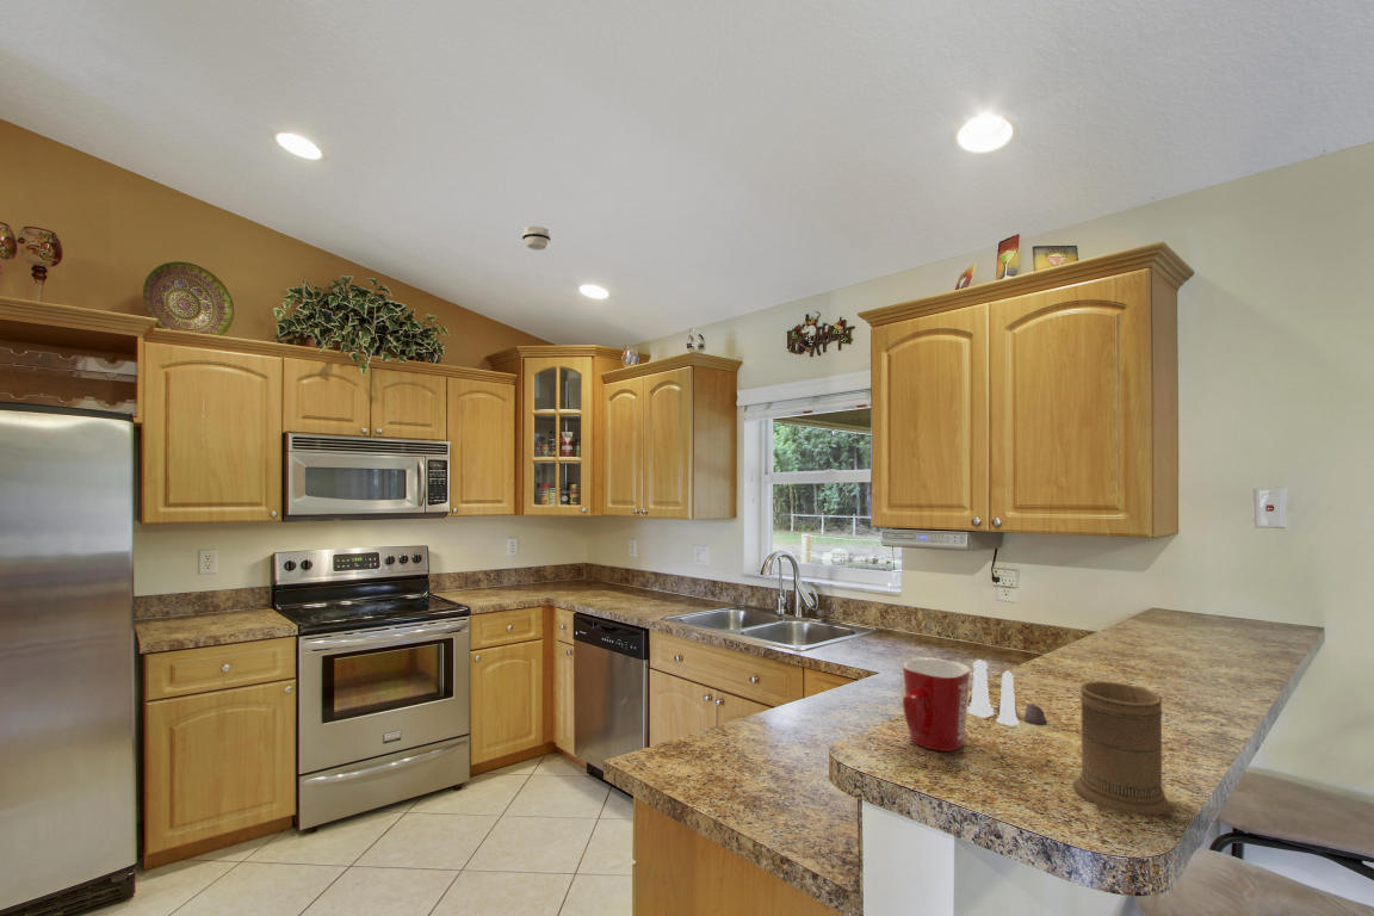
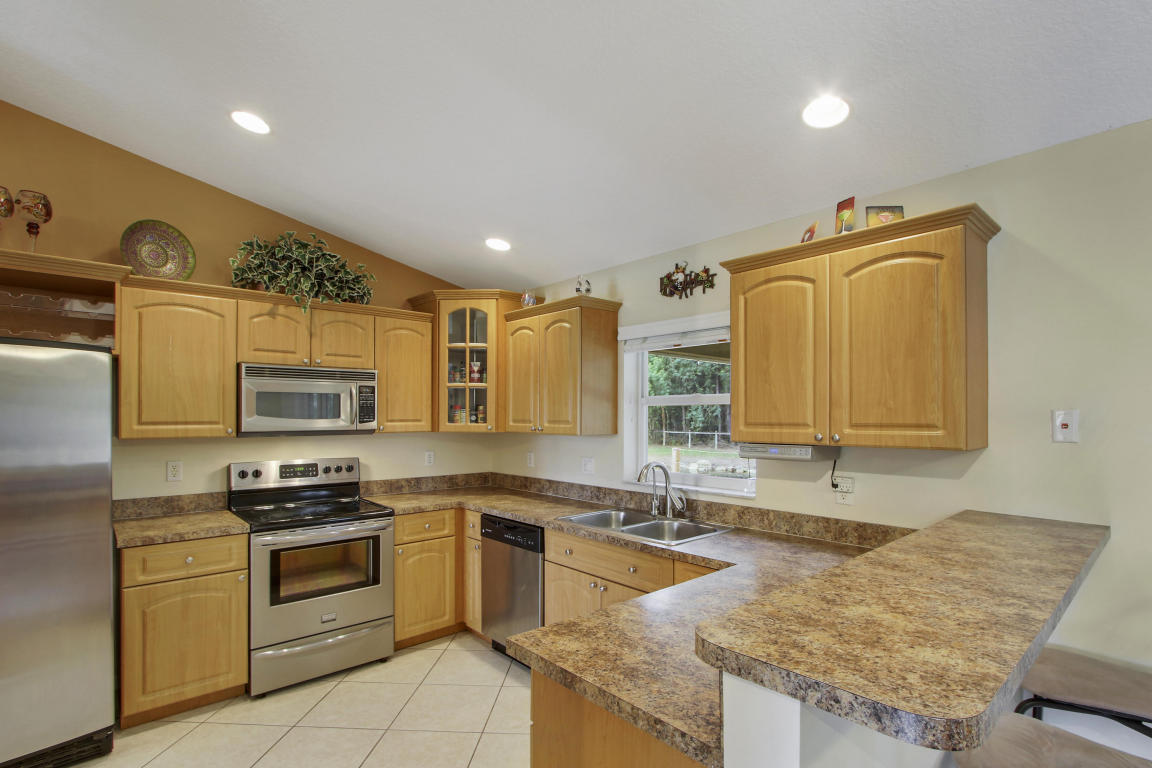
- mug [1072,680,1174,816]
- smoke detector [521,225,552,252]
- salt and pepper shaker set [966,660,1048,726]
- mug [902,656,971,753]
